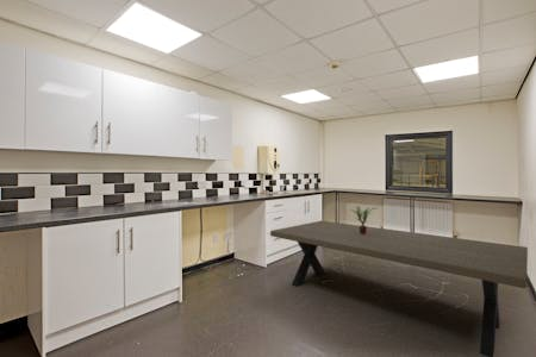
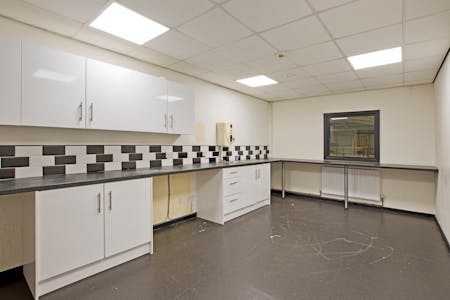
- potted plant [350,205,378,234]
- dining table [269,220,529,357]
